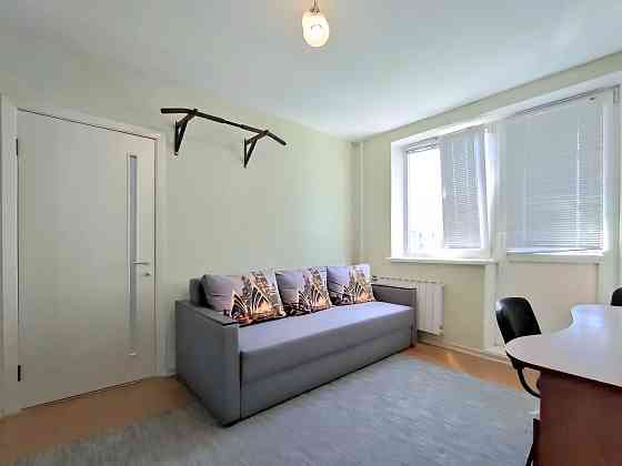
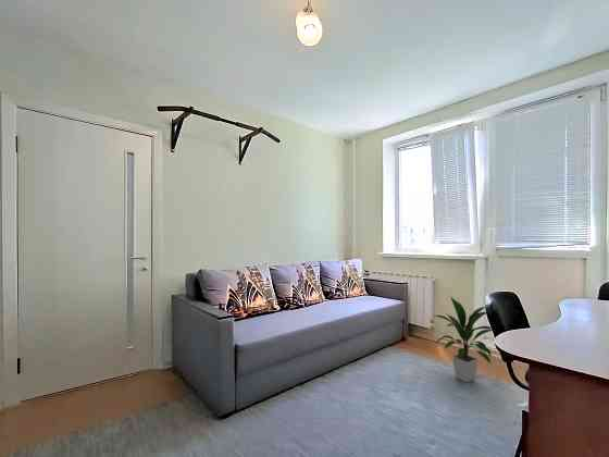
+ indoor plant [433,295,493,383]
